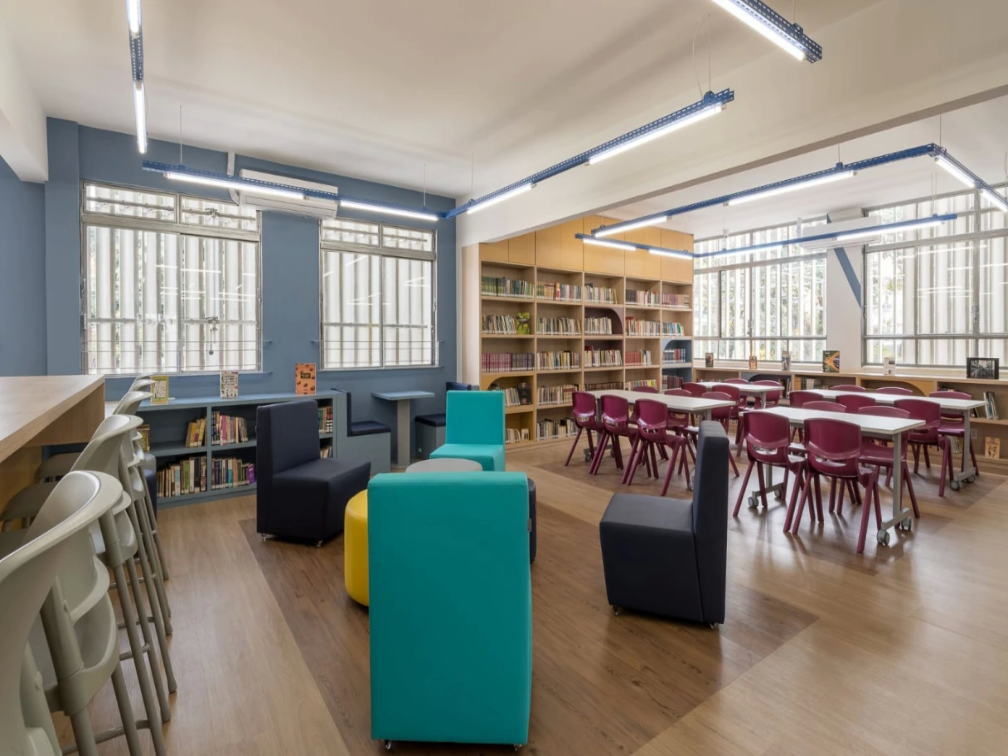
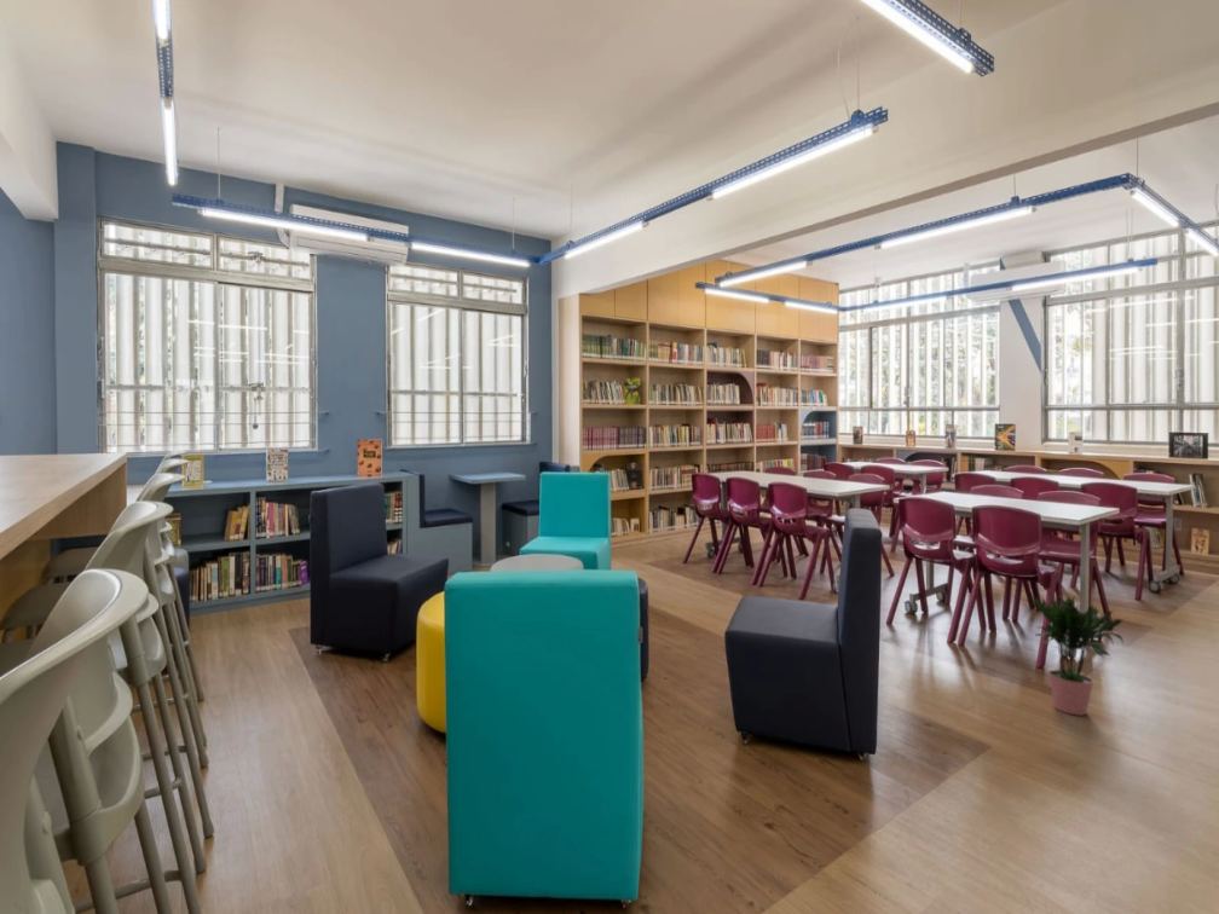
+ potted plant [1032,592,1126,717]
